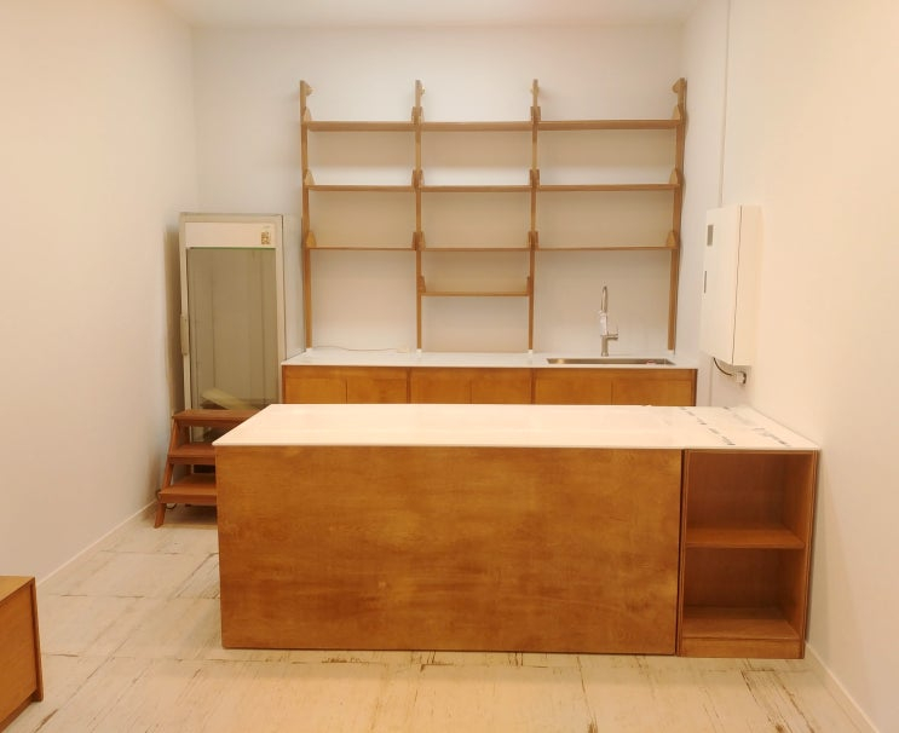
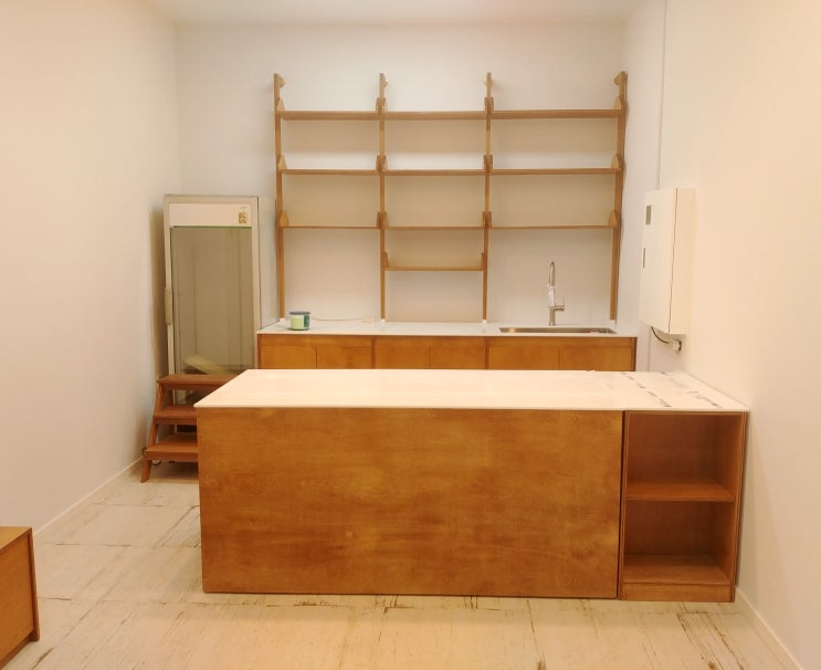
+ candle [288,311,312,331]
